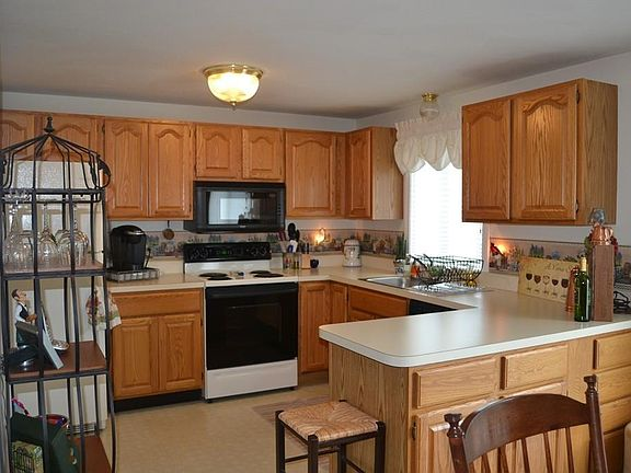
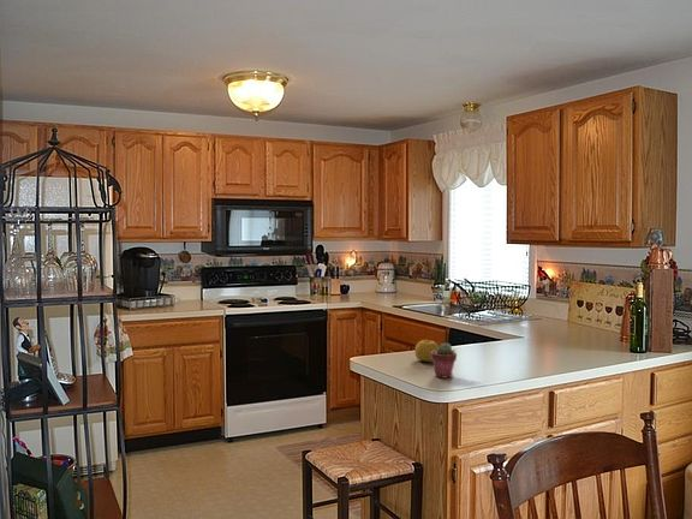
+ potted succulent [431,342,458,380]
+ fruit [413,339,440,363]
